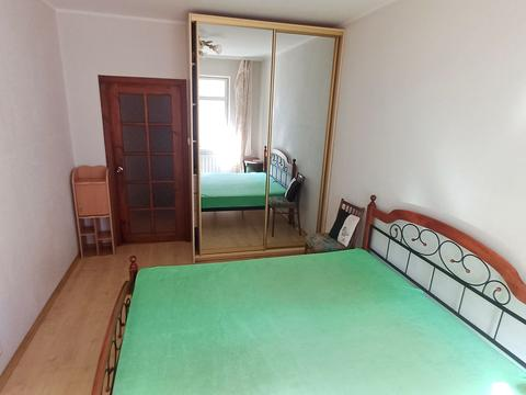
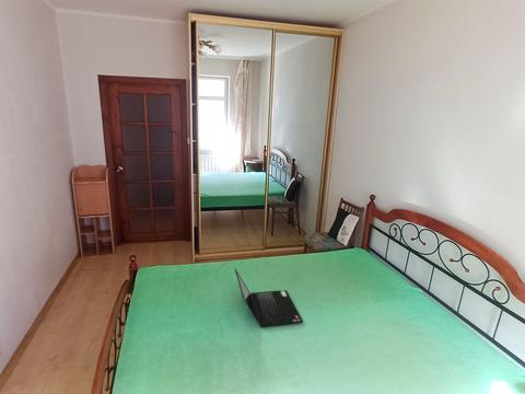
+ laptop computer [234,267,304,329]
